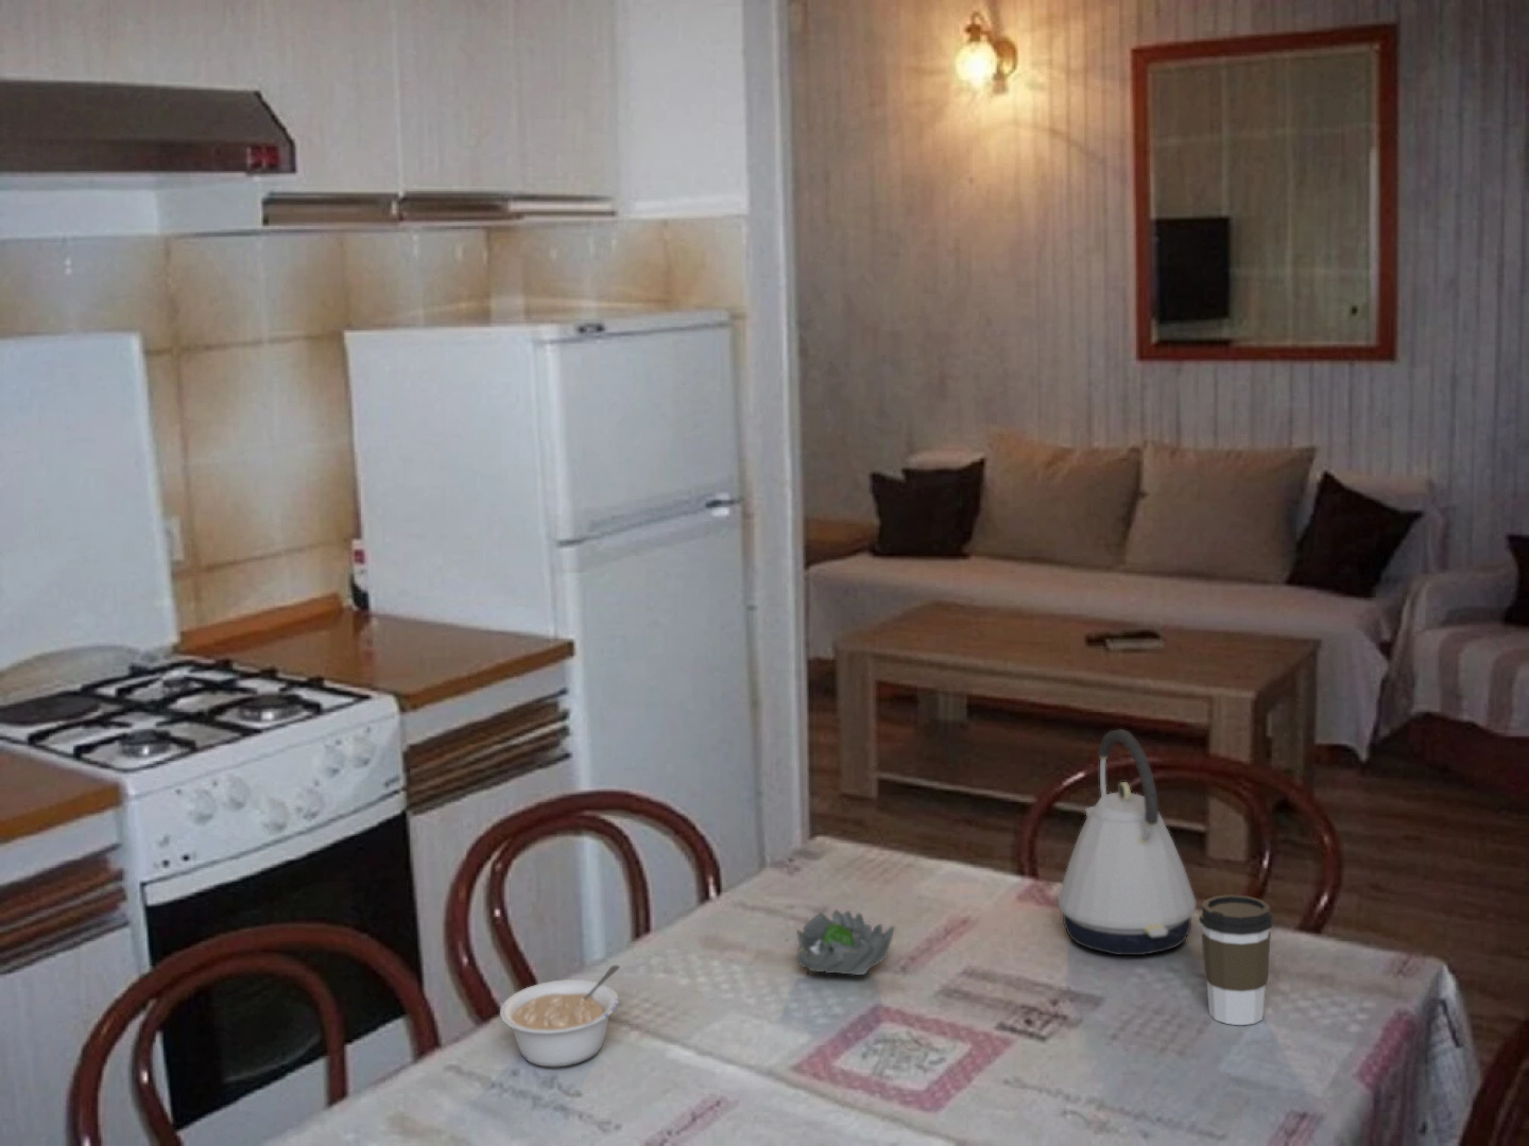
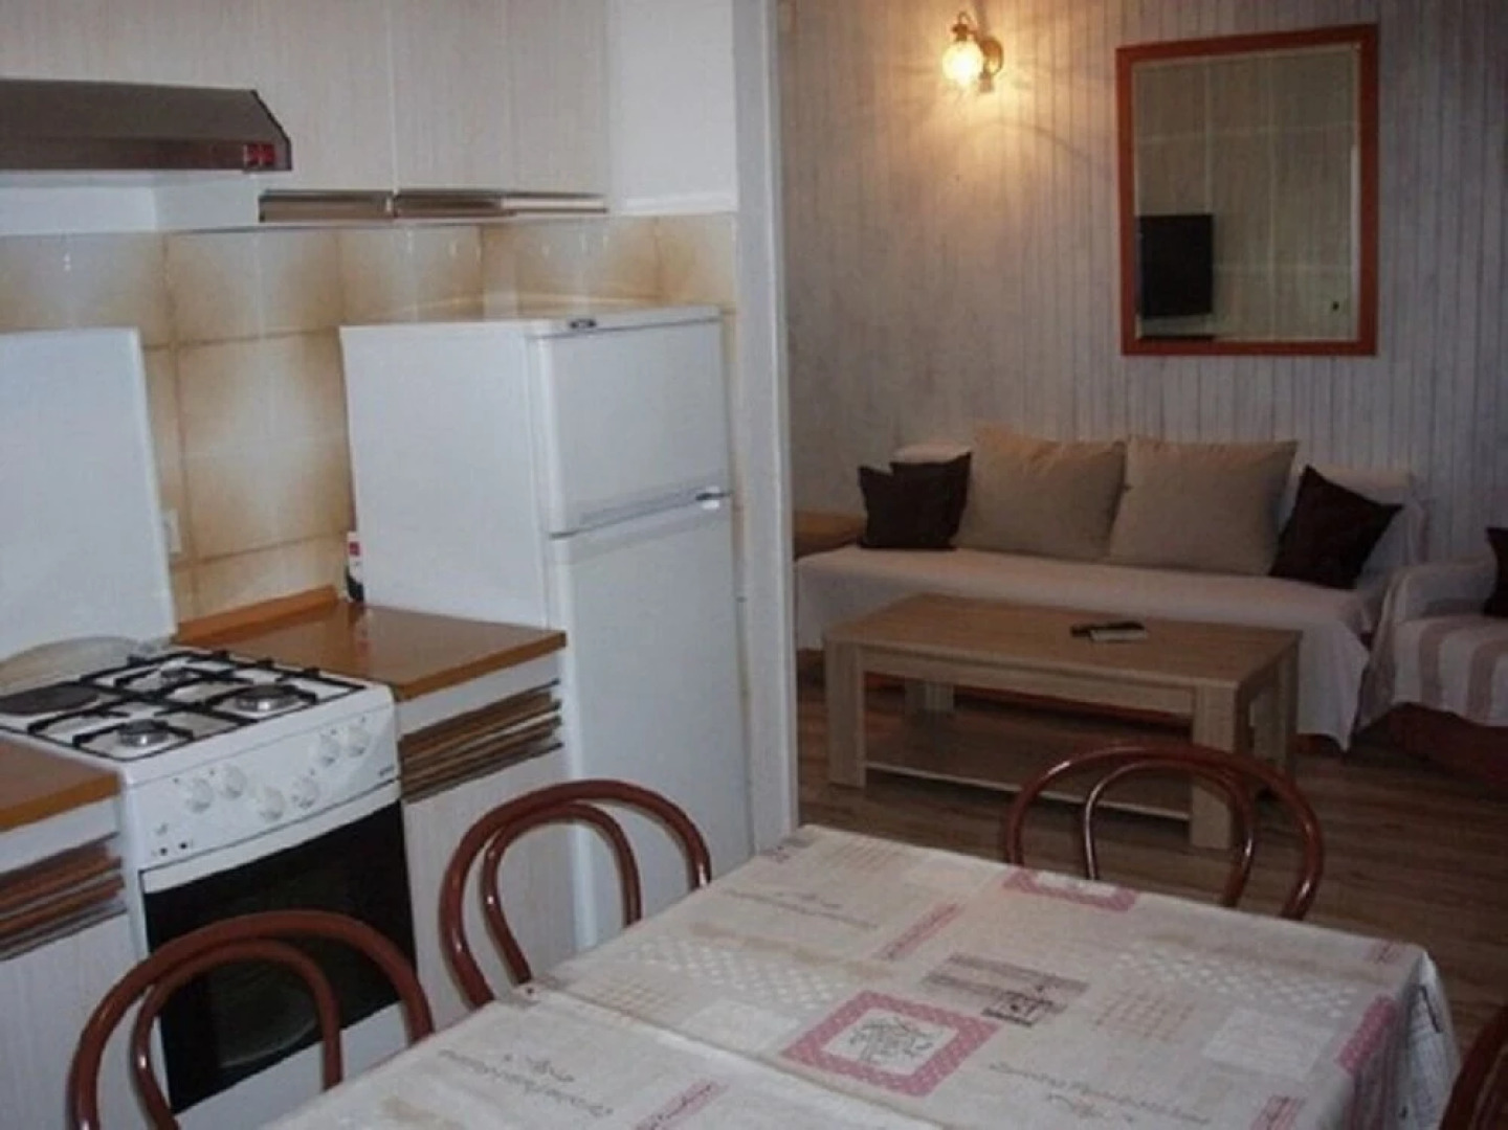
- flower [785,909,896,976]
- coffee cup [1198,893,1274,1026]
- kettle [1057,728,1197,956]
- legume [500,964,621,1068]
